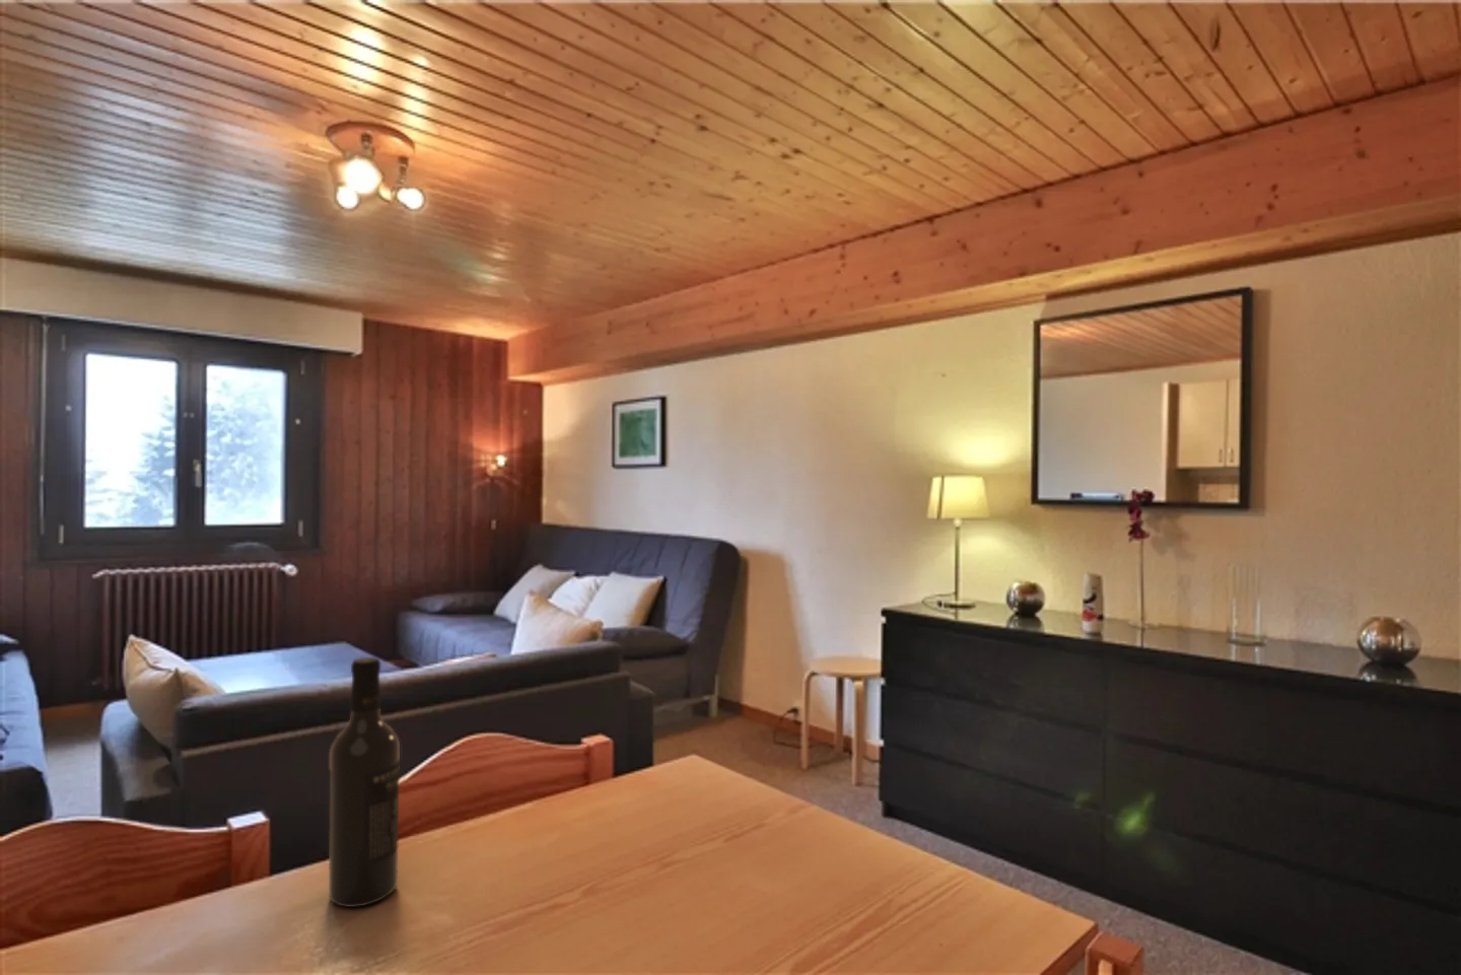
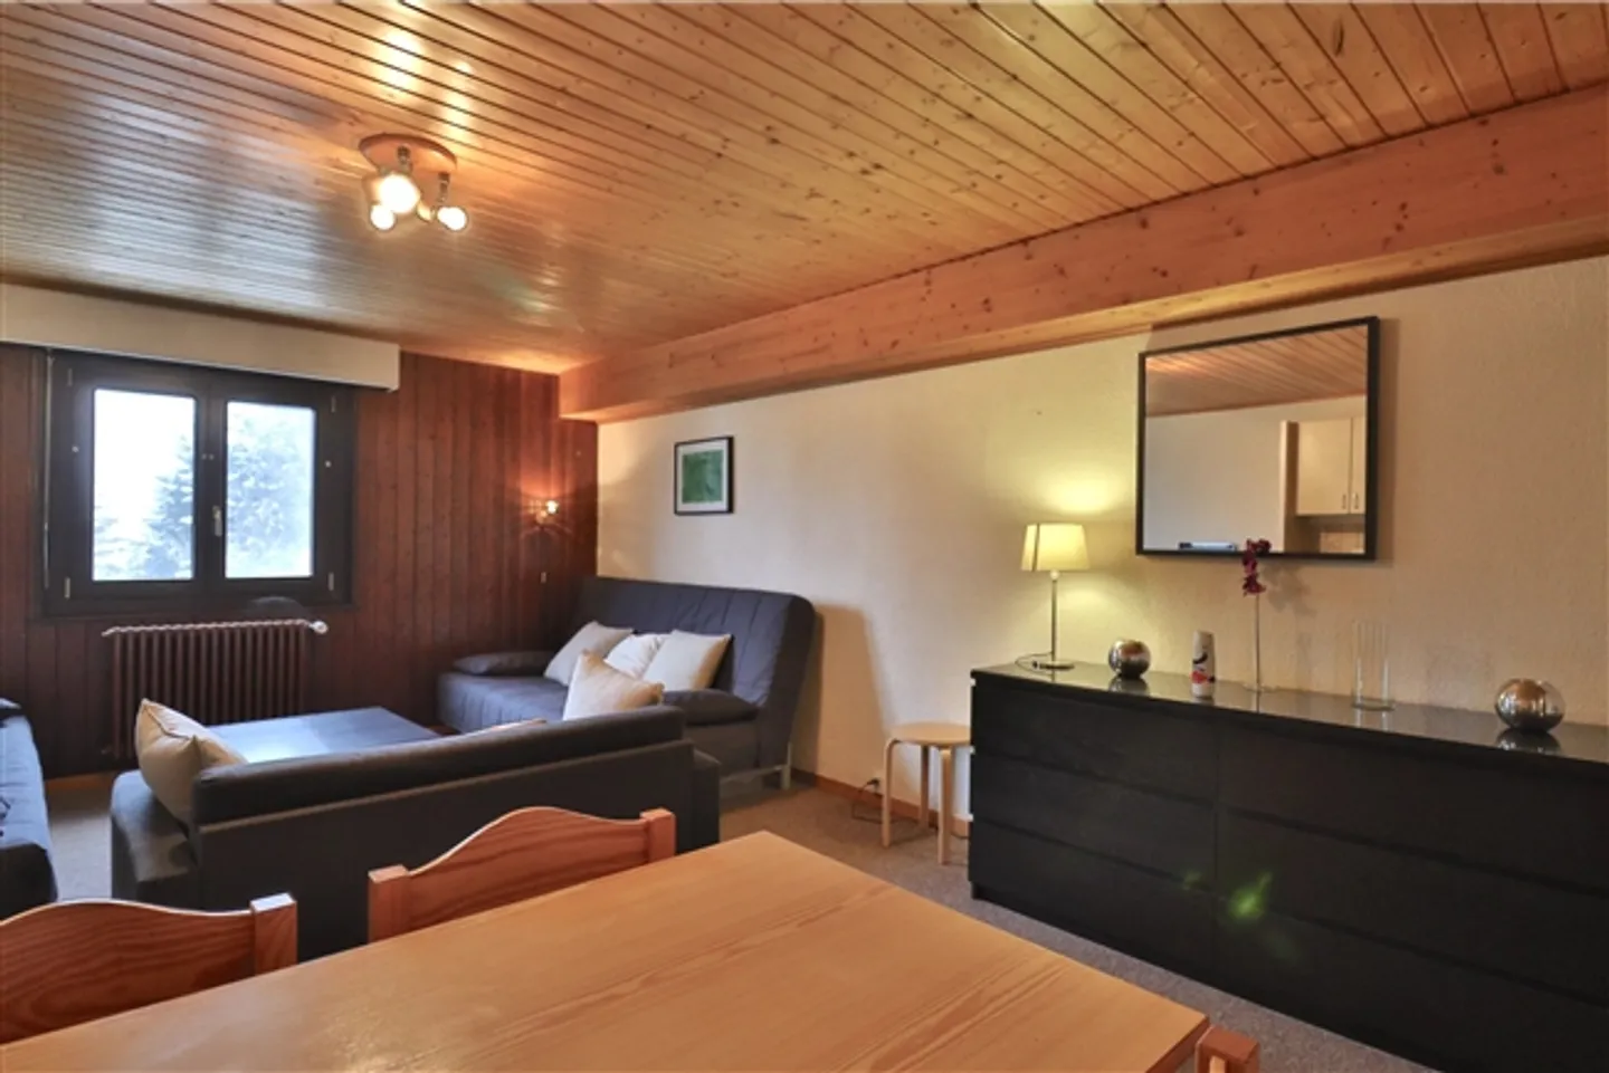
- wine bottle [327,656,400,908]
